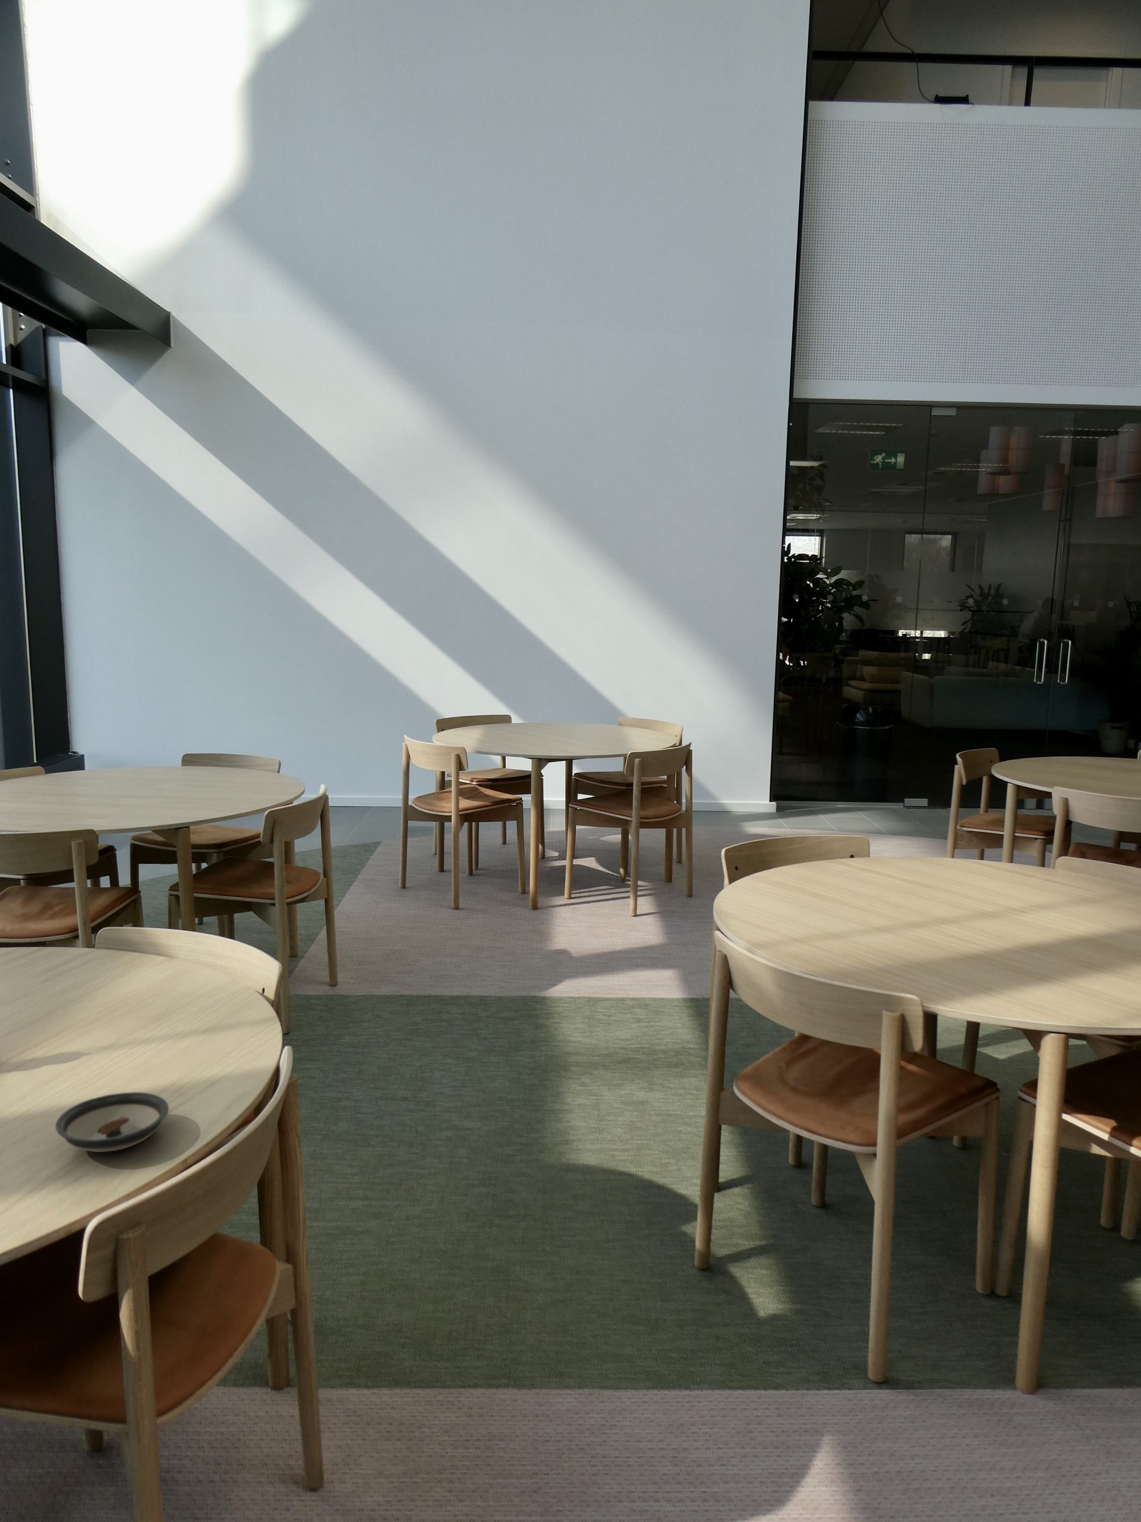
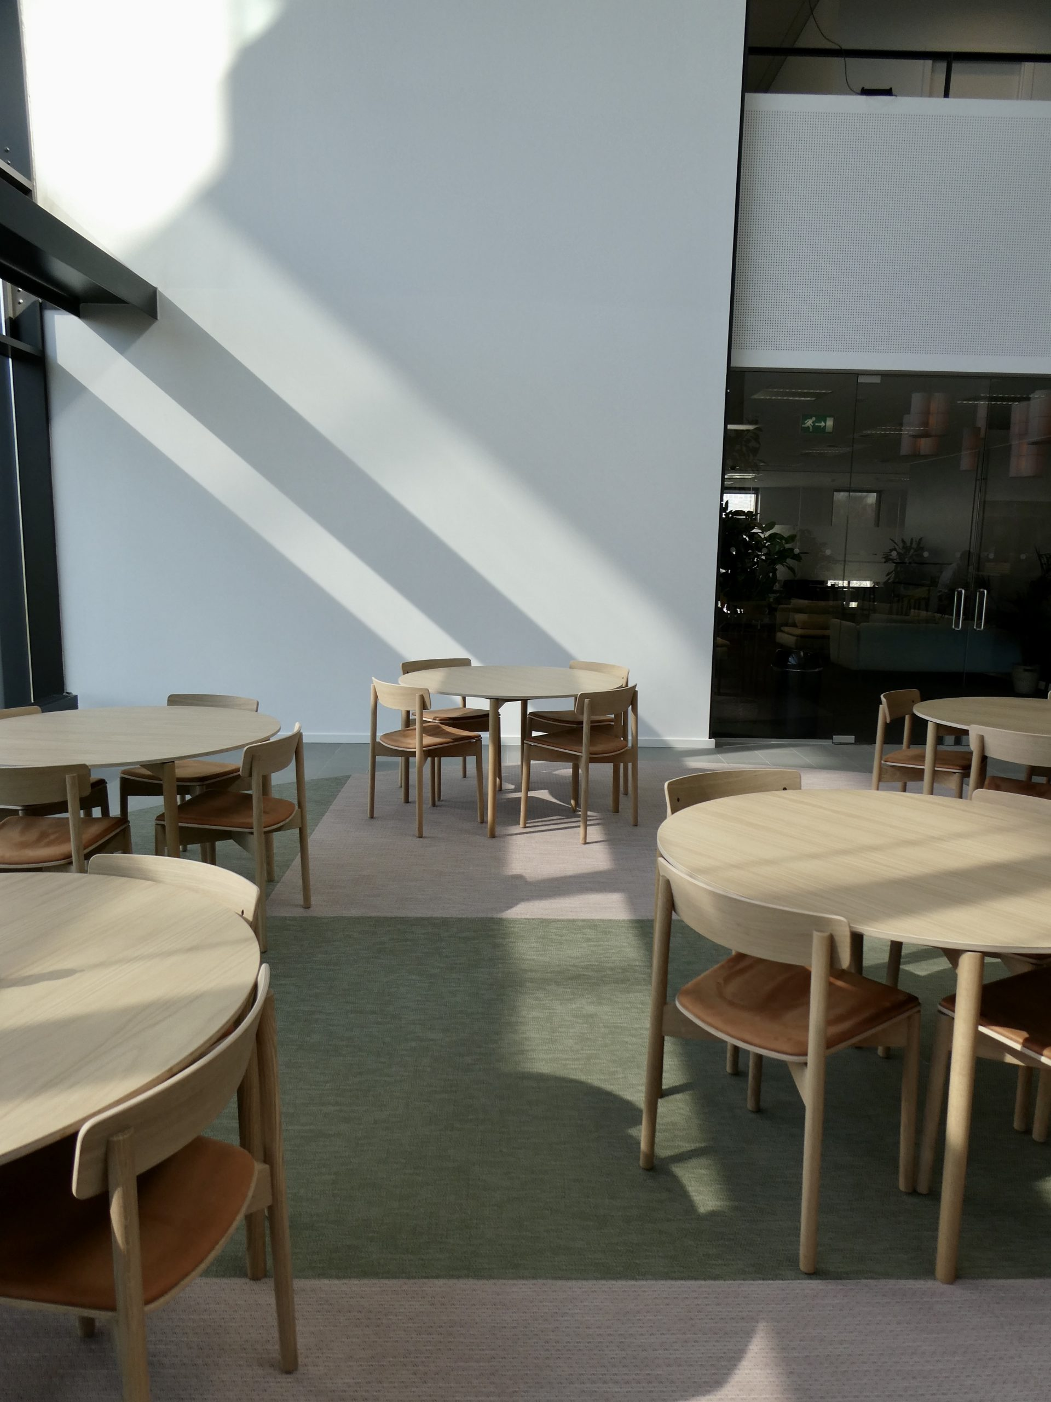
- saucer [55,1092,169,1153]
